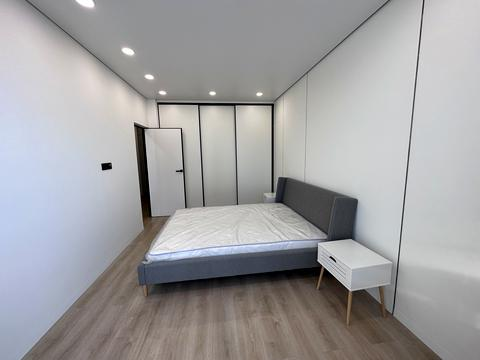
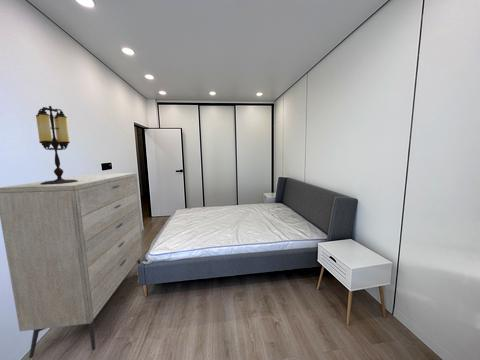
+ table lamp [35,105,78,185]
+ dresser [0,172,144,359]
